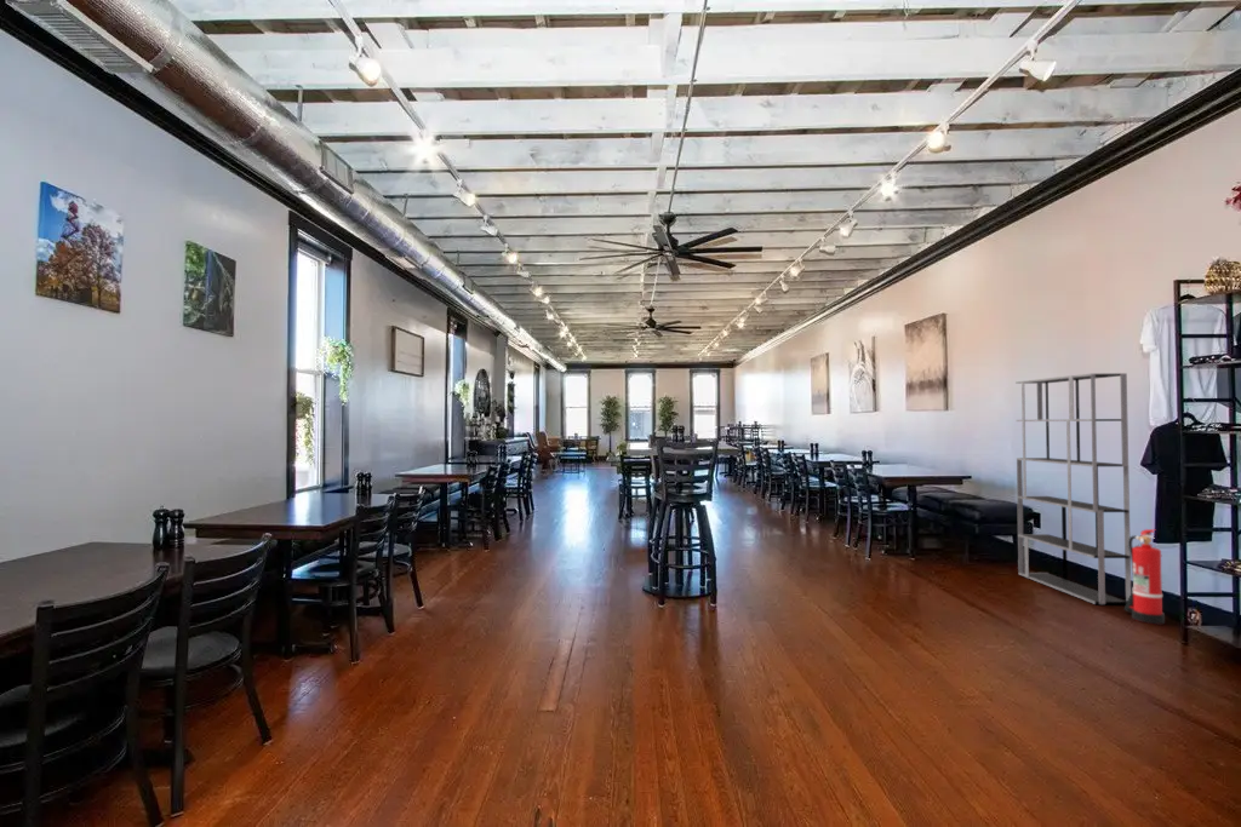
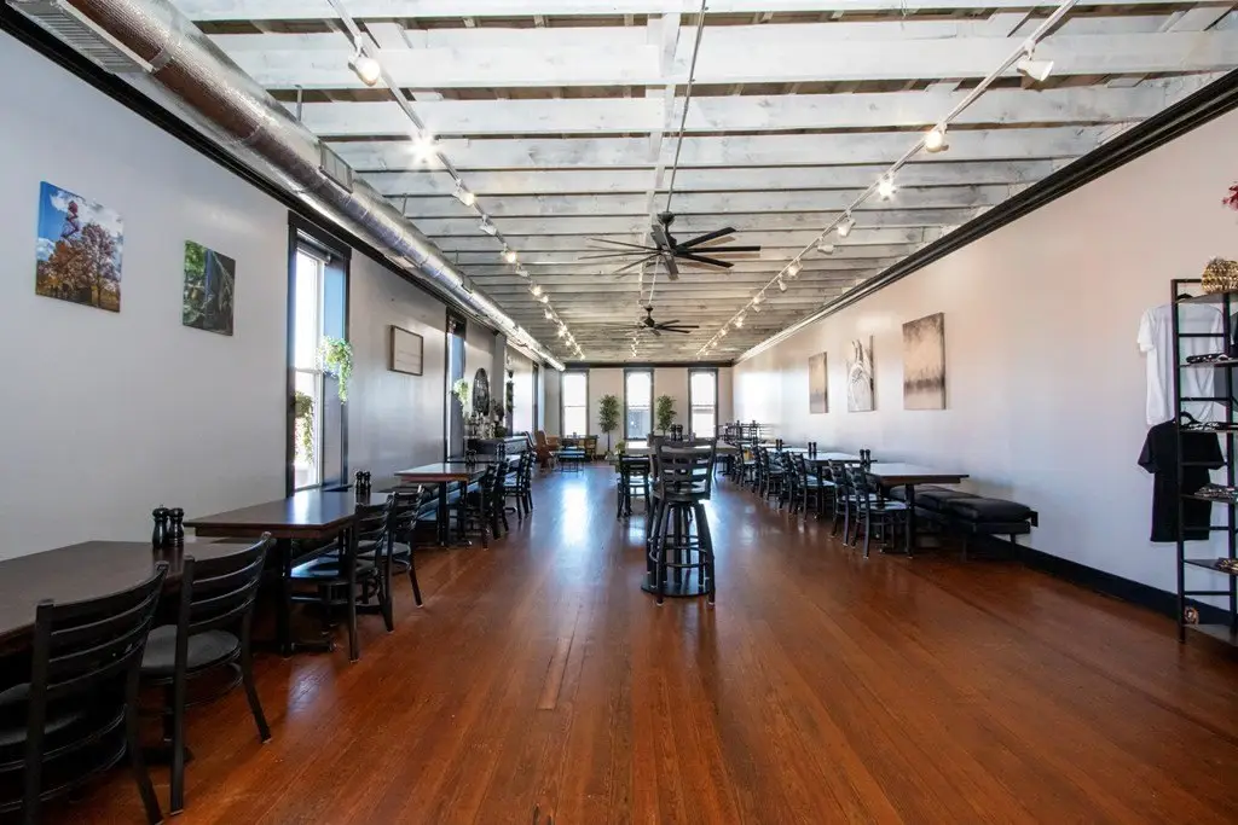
- fire extinguisher [1122,528,1166,626]
- shelving unit [1014,372,1132,607]
